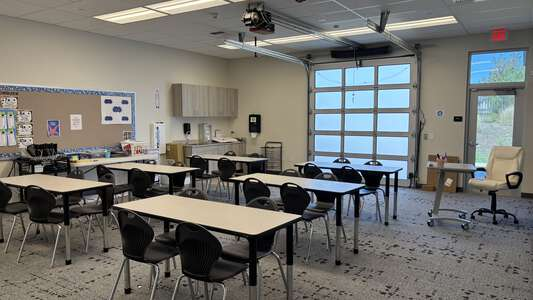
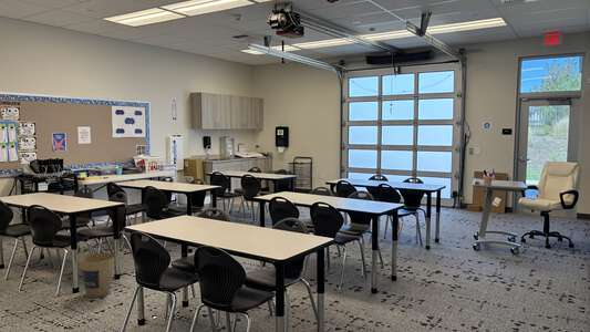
+ trash can [77,252,116,299]
